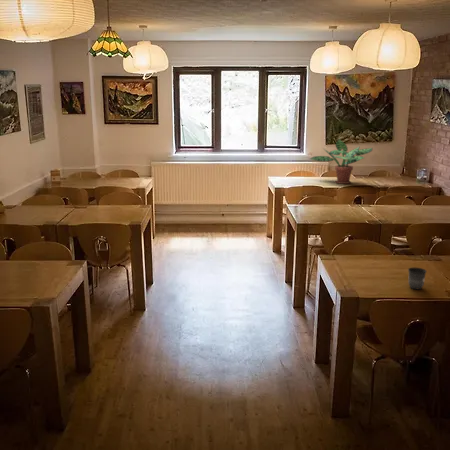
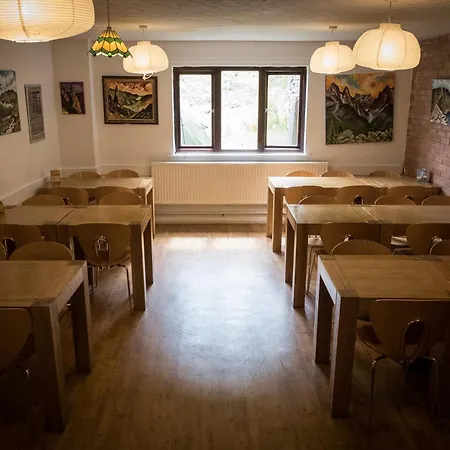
- potted plant [310,138,373,185]
- mug [407,267,428,290]
